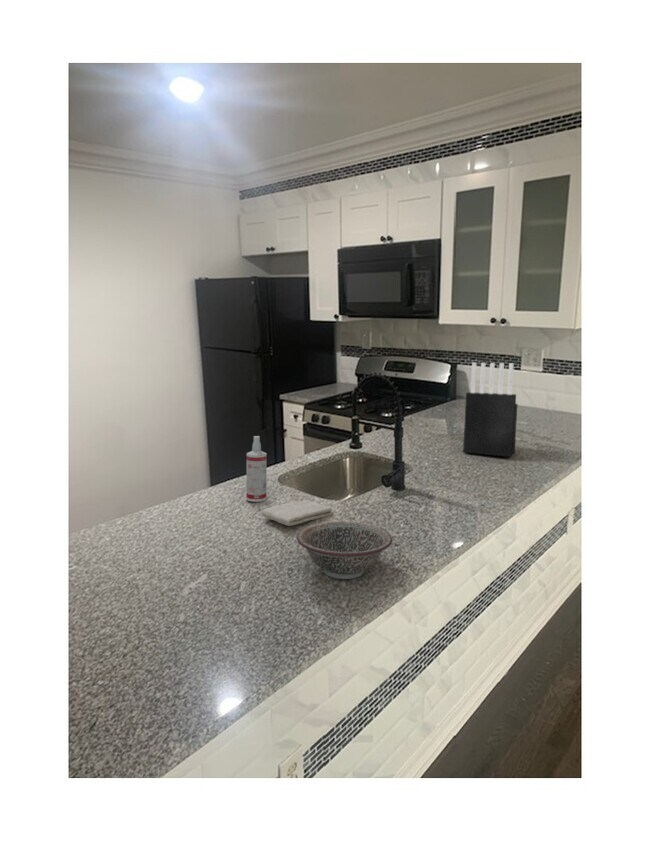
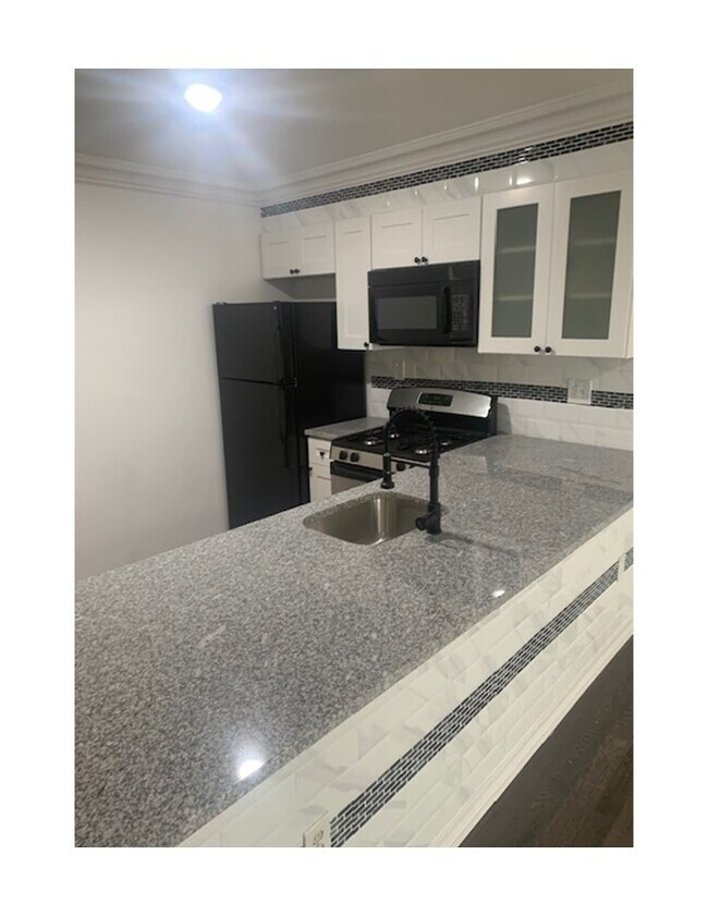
- knife block [462,362,519,458]
- spray bottle [246,435,268,503]
- decorative bowl [296,521,393,580]
- washcloth [261,499,333,527]
